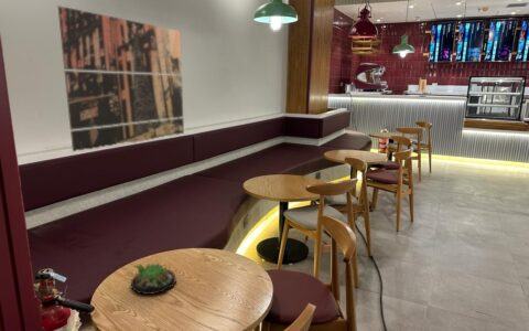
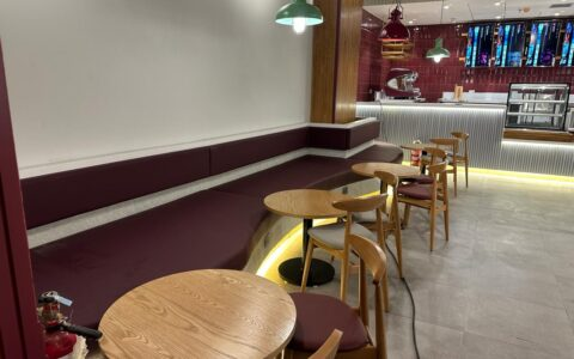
- succulent plant [130,261,177,296]
- wall art [57,4,185,152]
